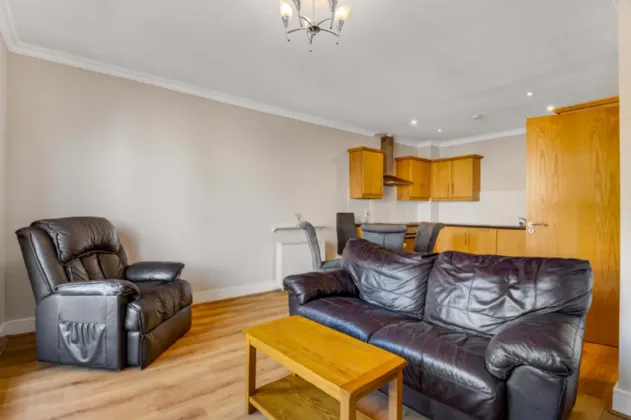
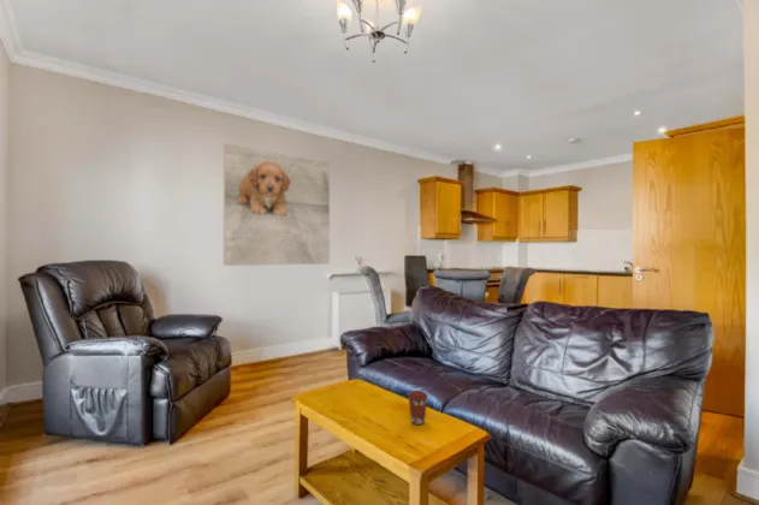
+ coffee cup [407,390,429,426]
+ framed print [223,142,331,267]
